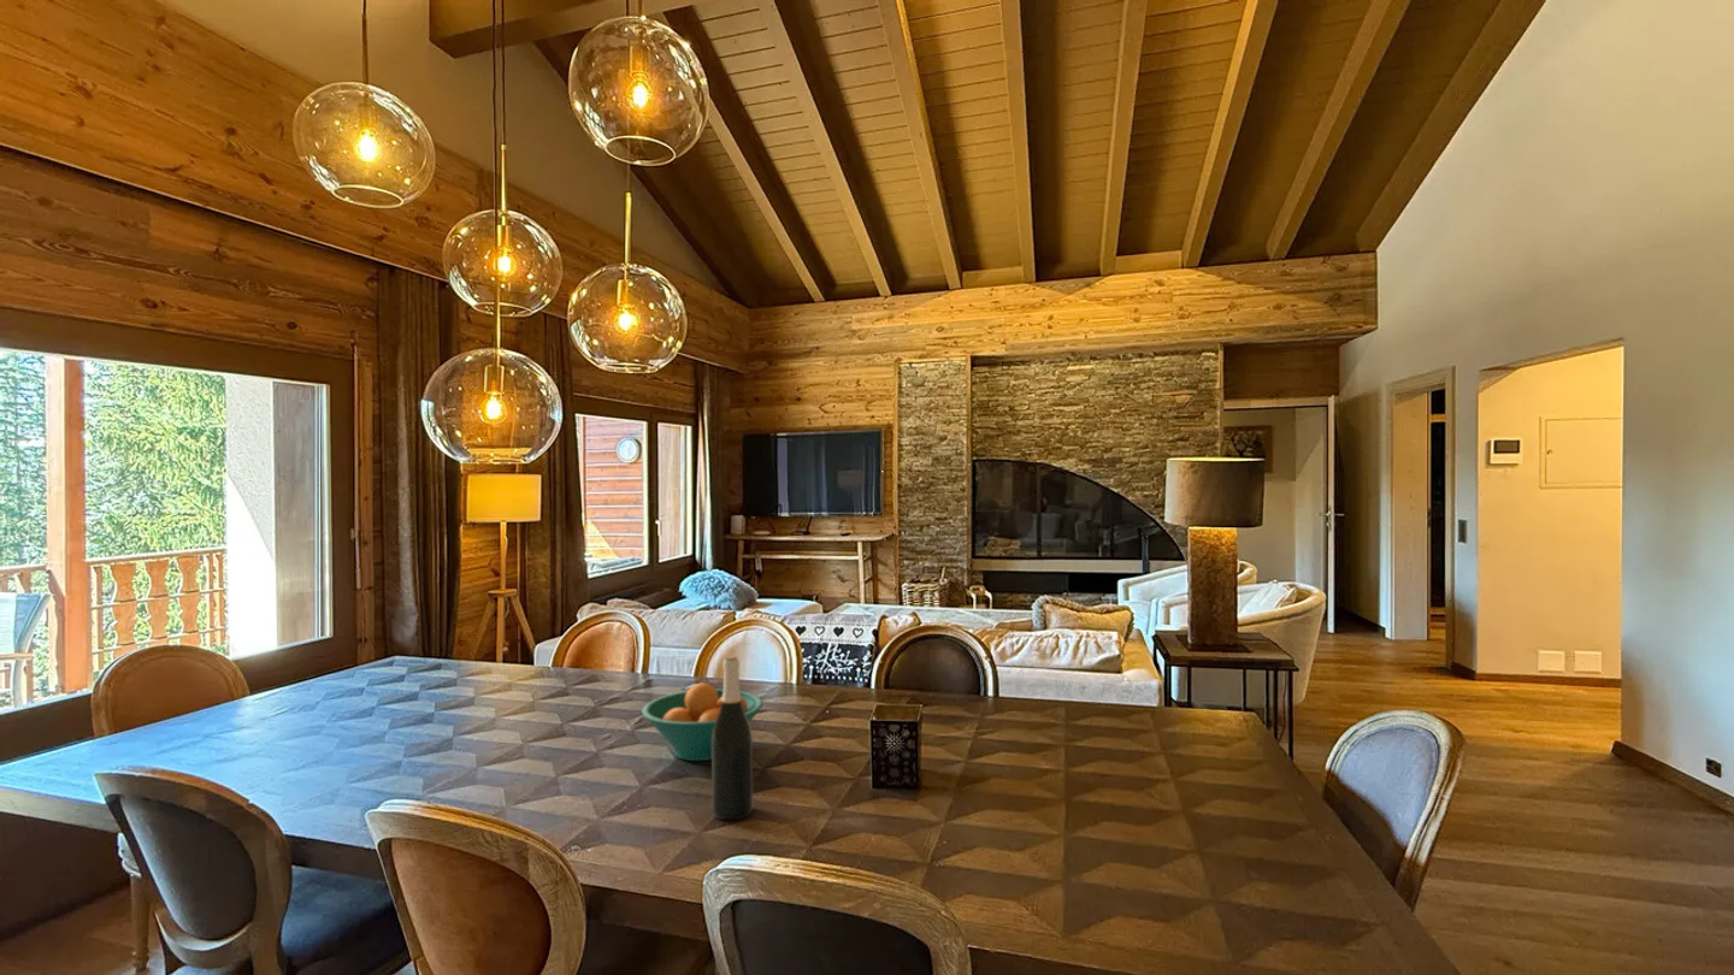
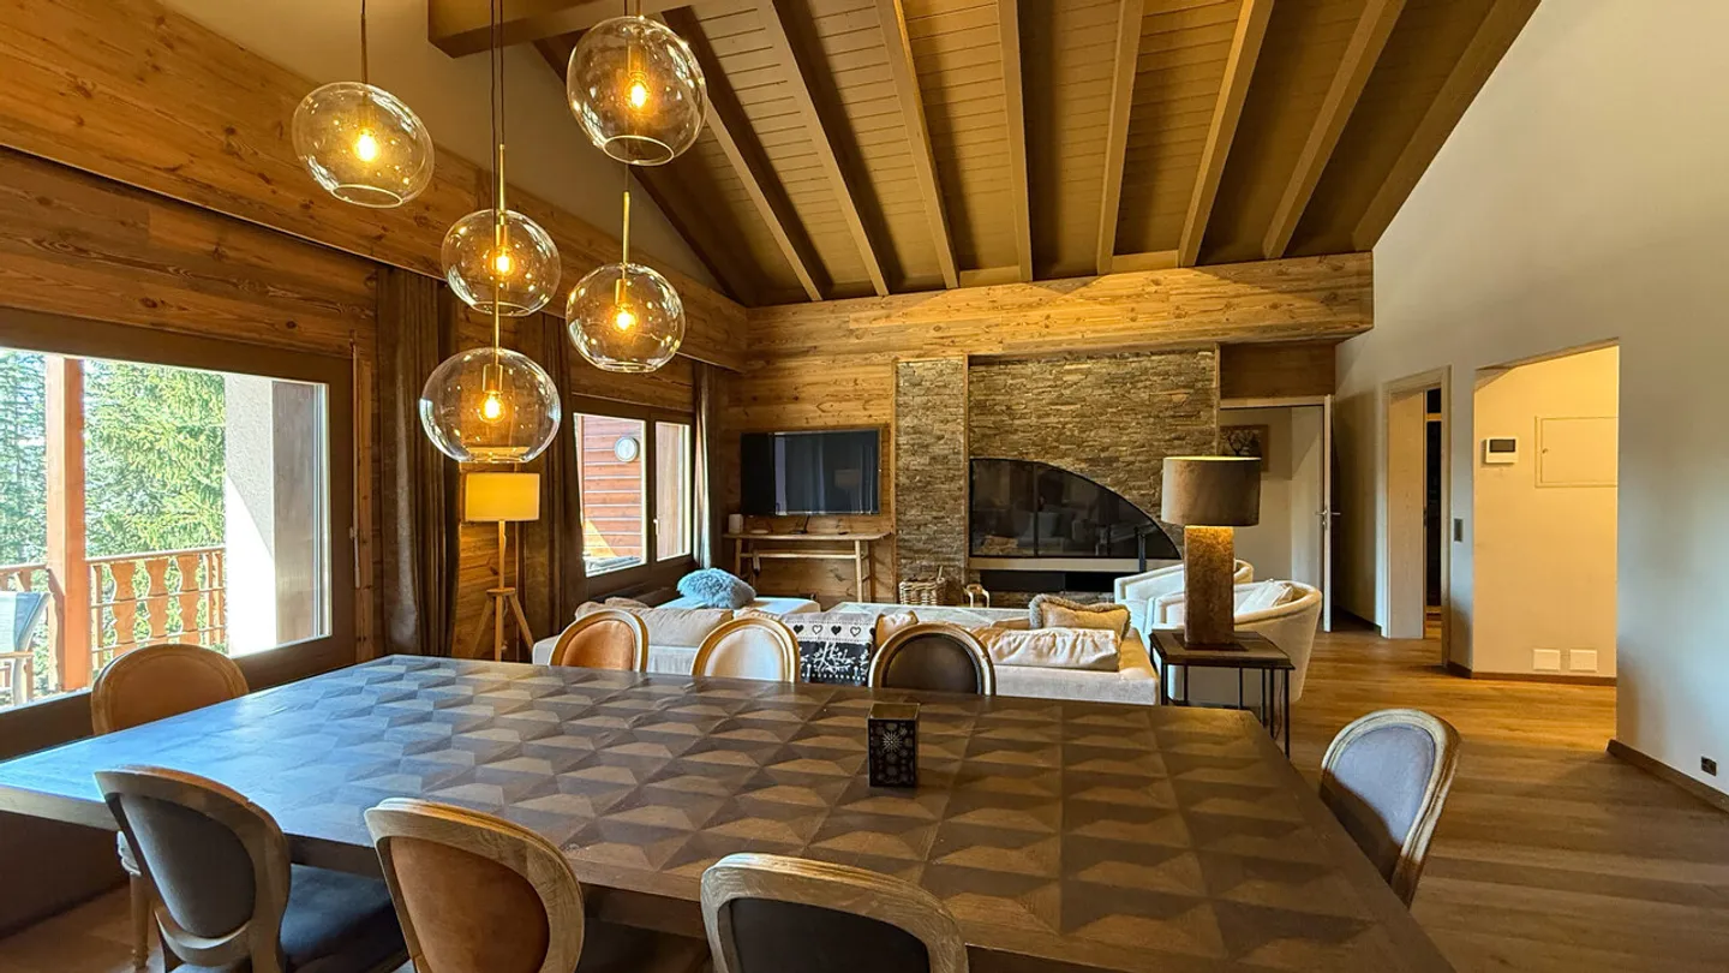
- fruit bowl [641,681,765,762]
- wine bottle [710,655,754,821]
